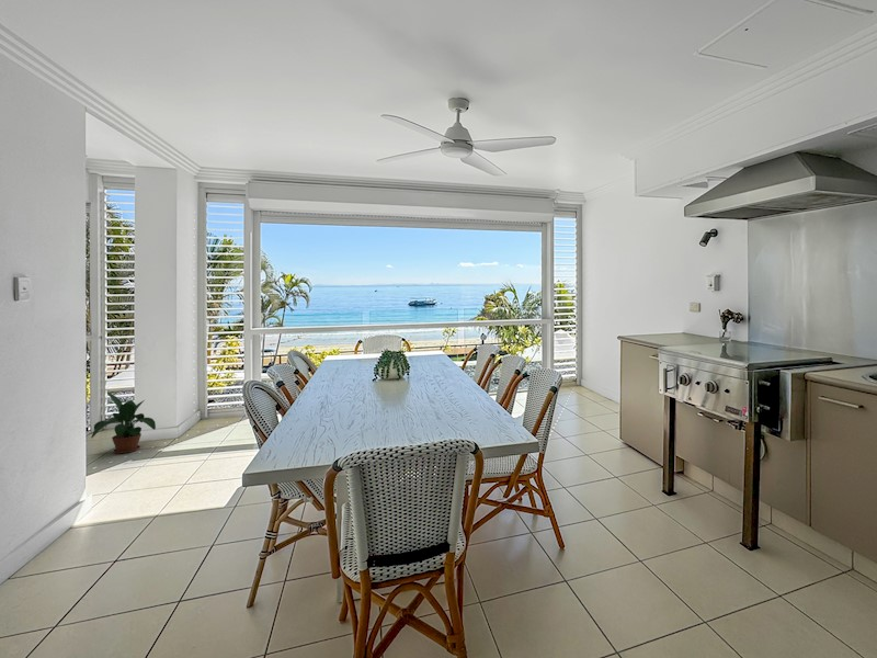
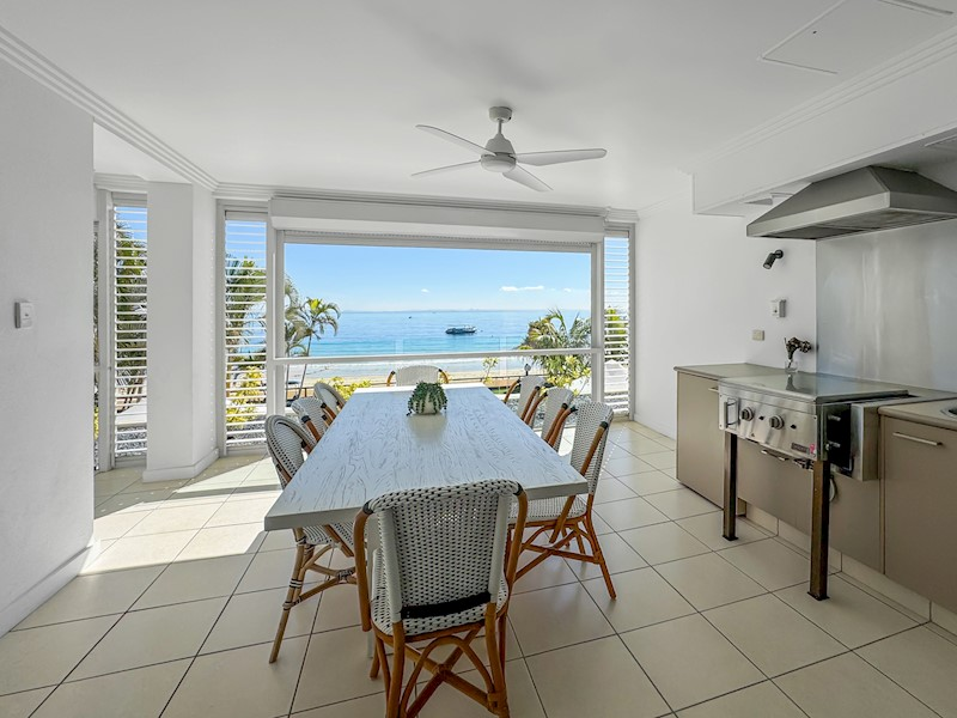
- potted plant [91,392,157,454]
